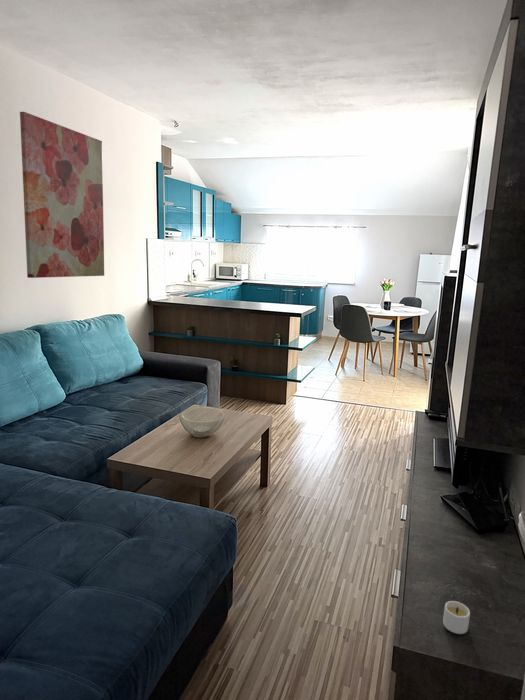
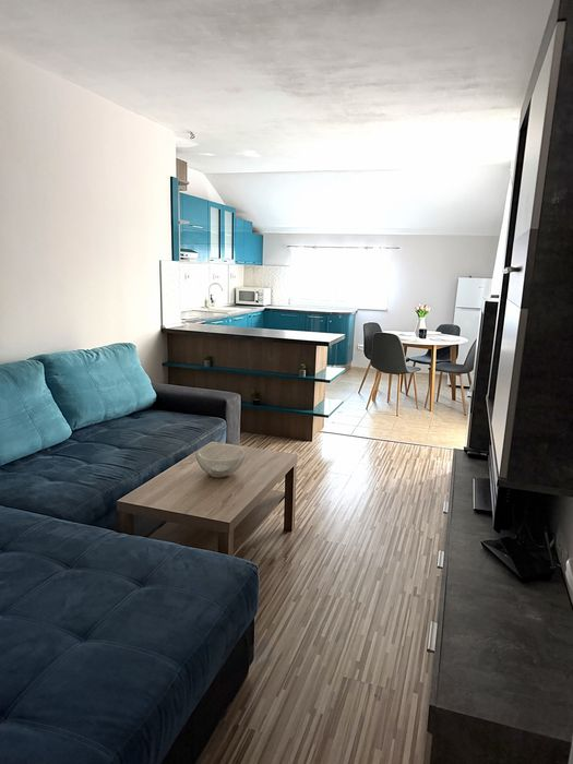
- candle [442,600,471,635]
- wall art [19,111,105,279]
